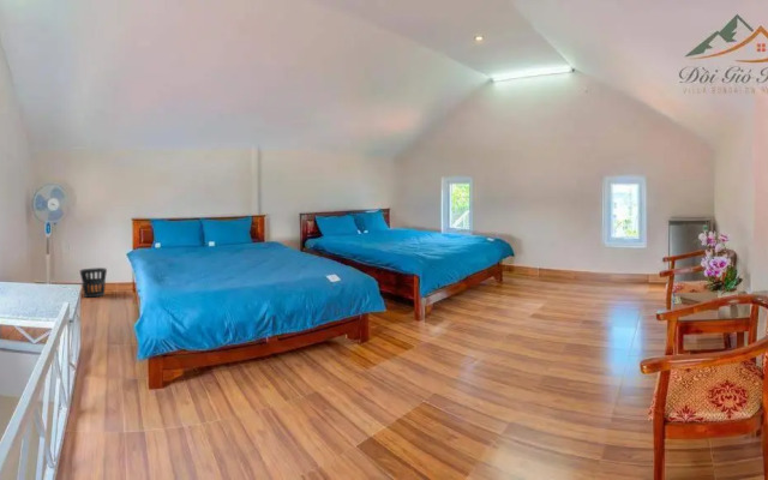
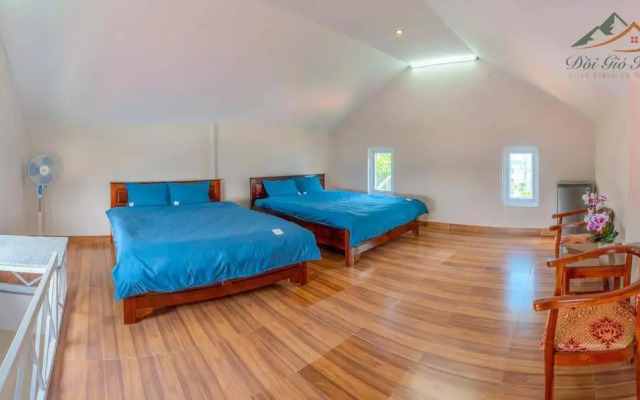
- wastebasket [79,266,108,299]
